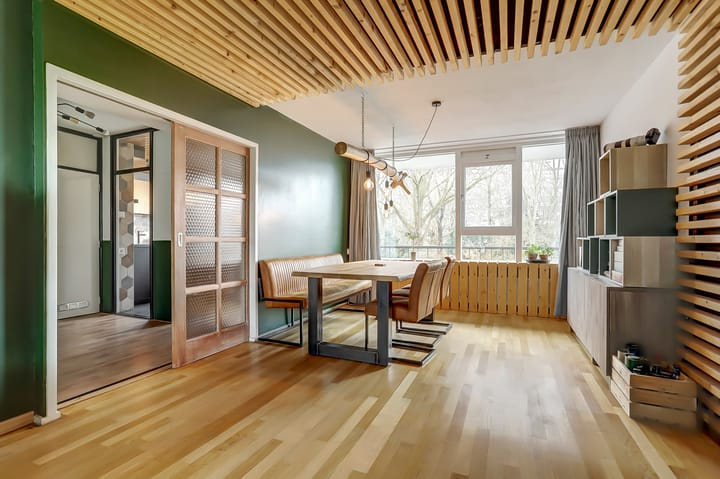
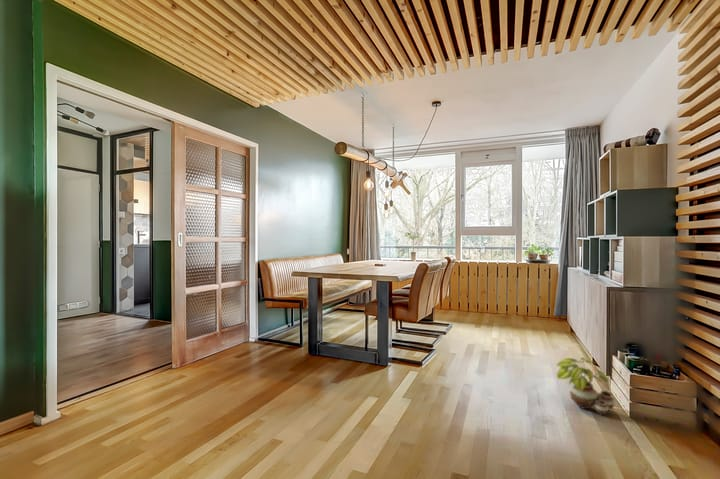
+ potted plant [556,357,616,416]
